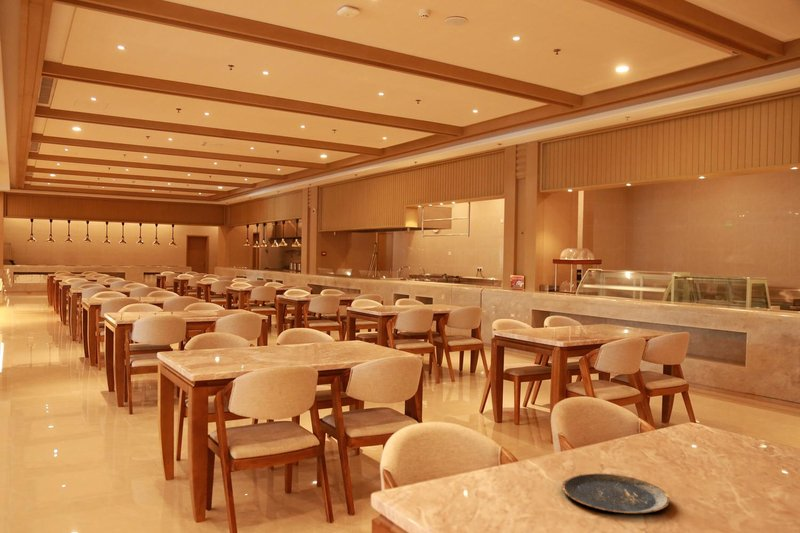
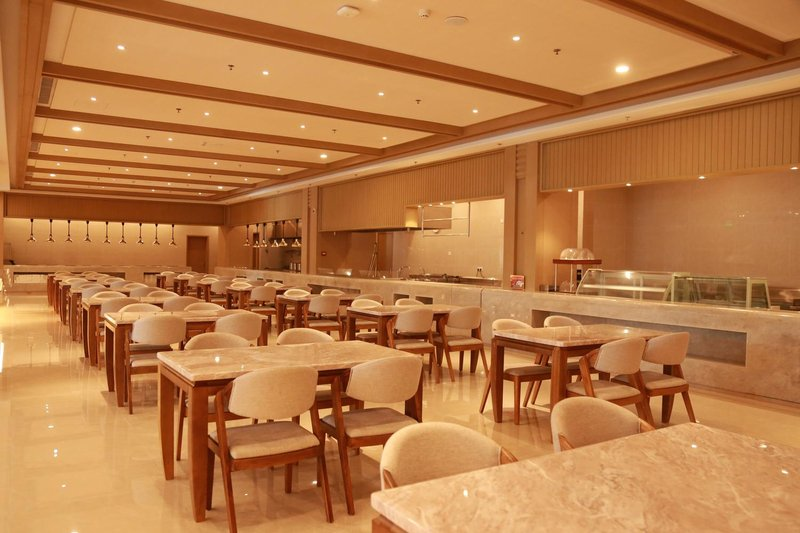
- plate [561,472,671,515]
